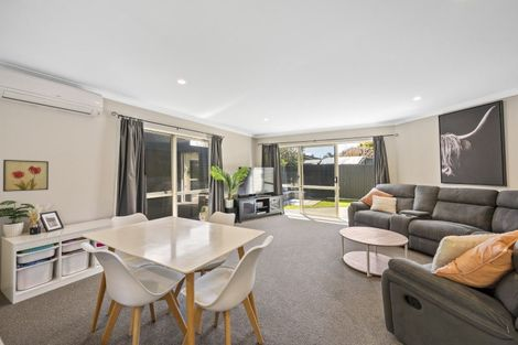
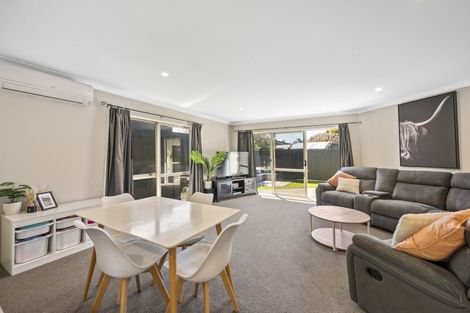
- wall art [2,159,50,193]
